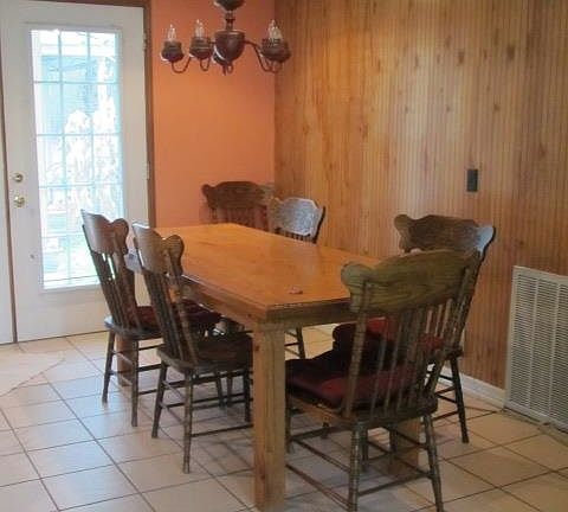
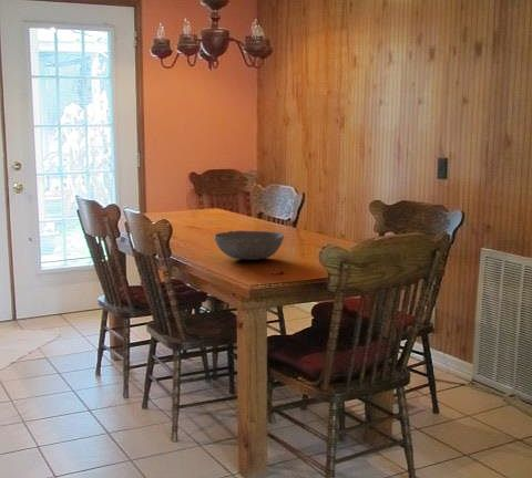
+ bowl [214,230,285,261]
